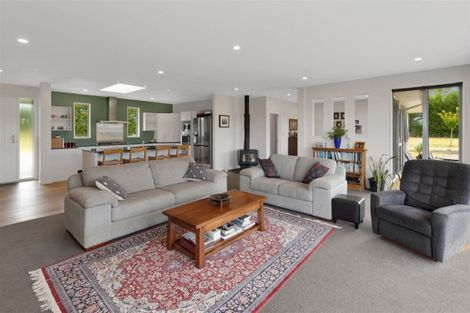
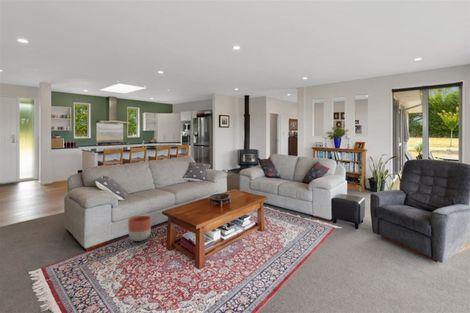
+ planter [127,215,152,242]
